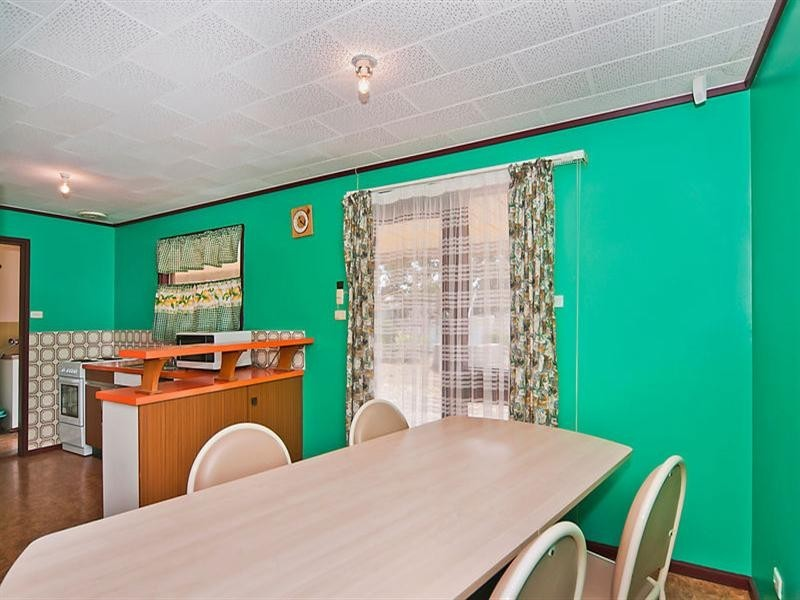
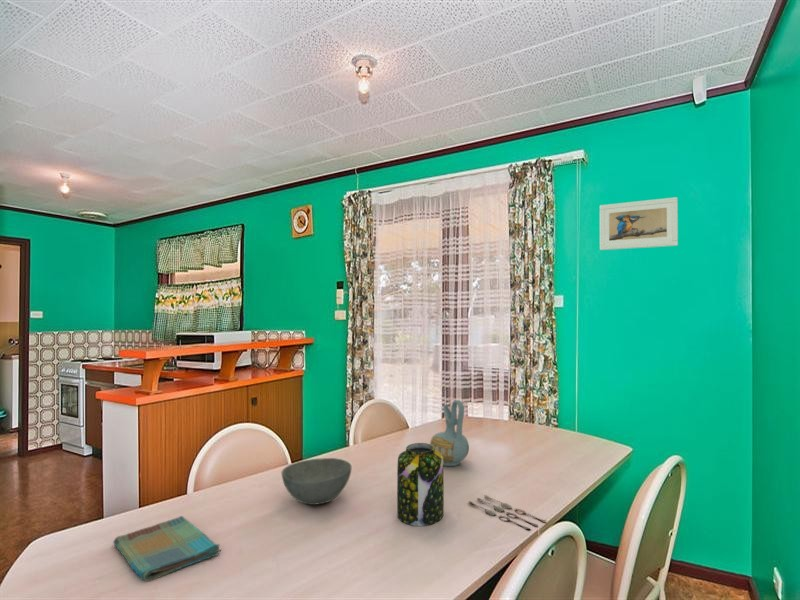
+ spoon [467,494,547,531]
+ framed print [599,196,679,251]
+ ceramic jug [429,399,470,467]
+ dish towel [112,515,222,582]
+ jar [396,442,445,527]
+ bowl [281,457,352,506]
